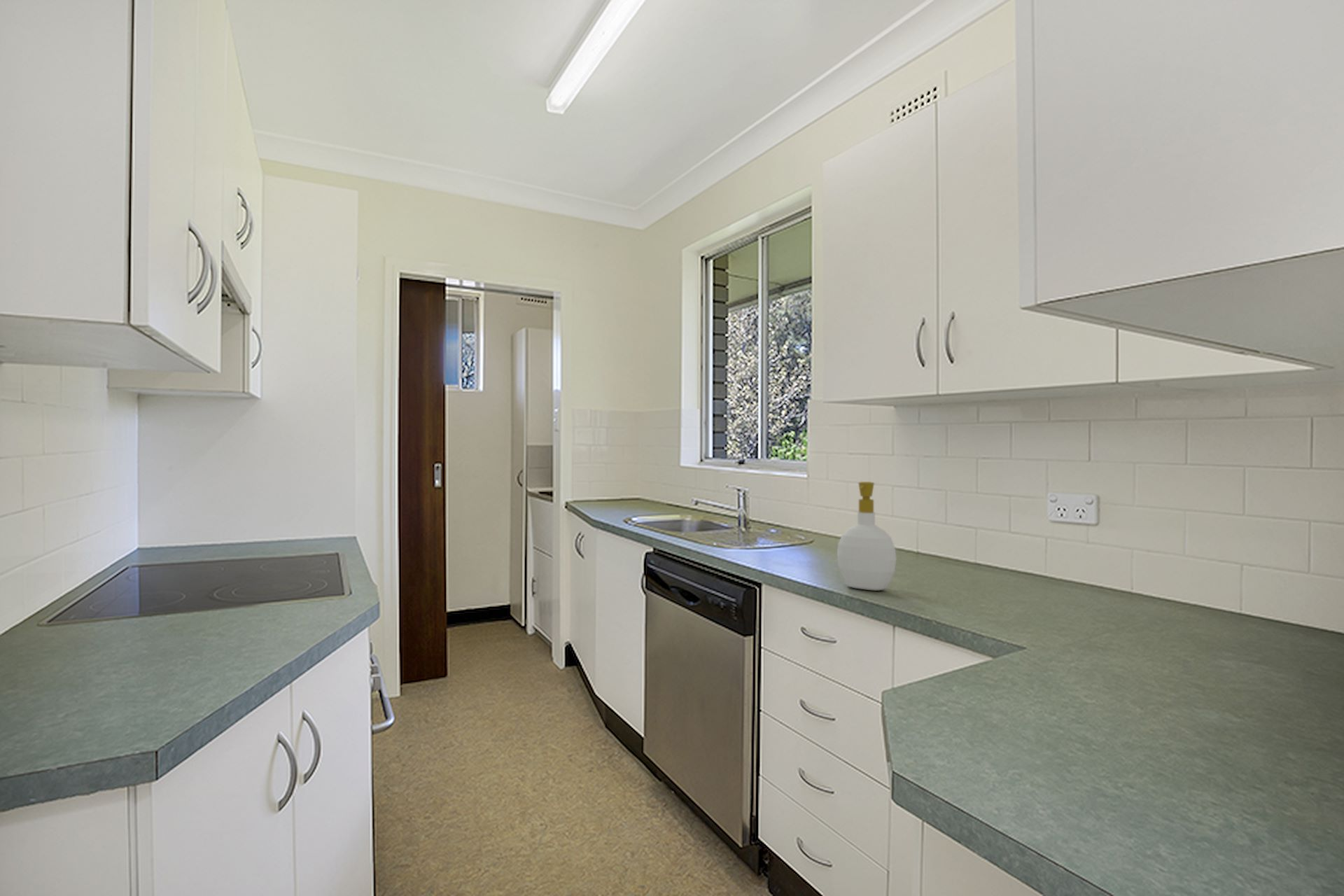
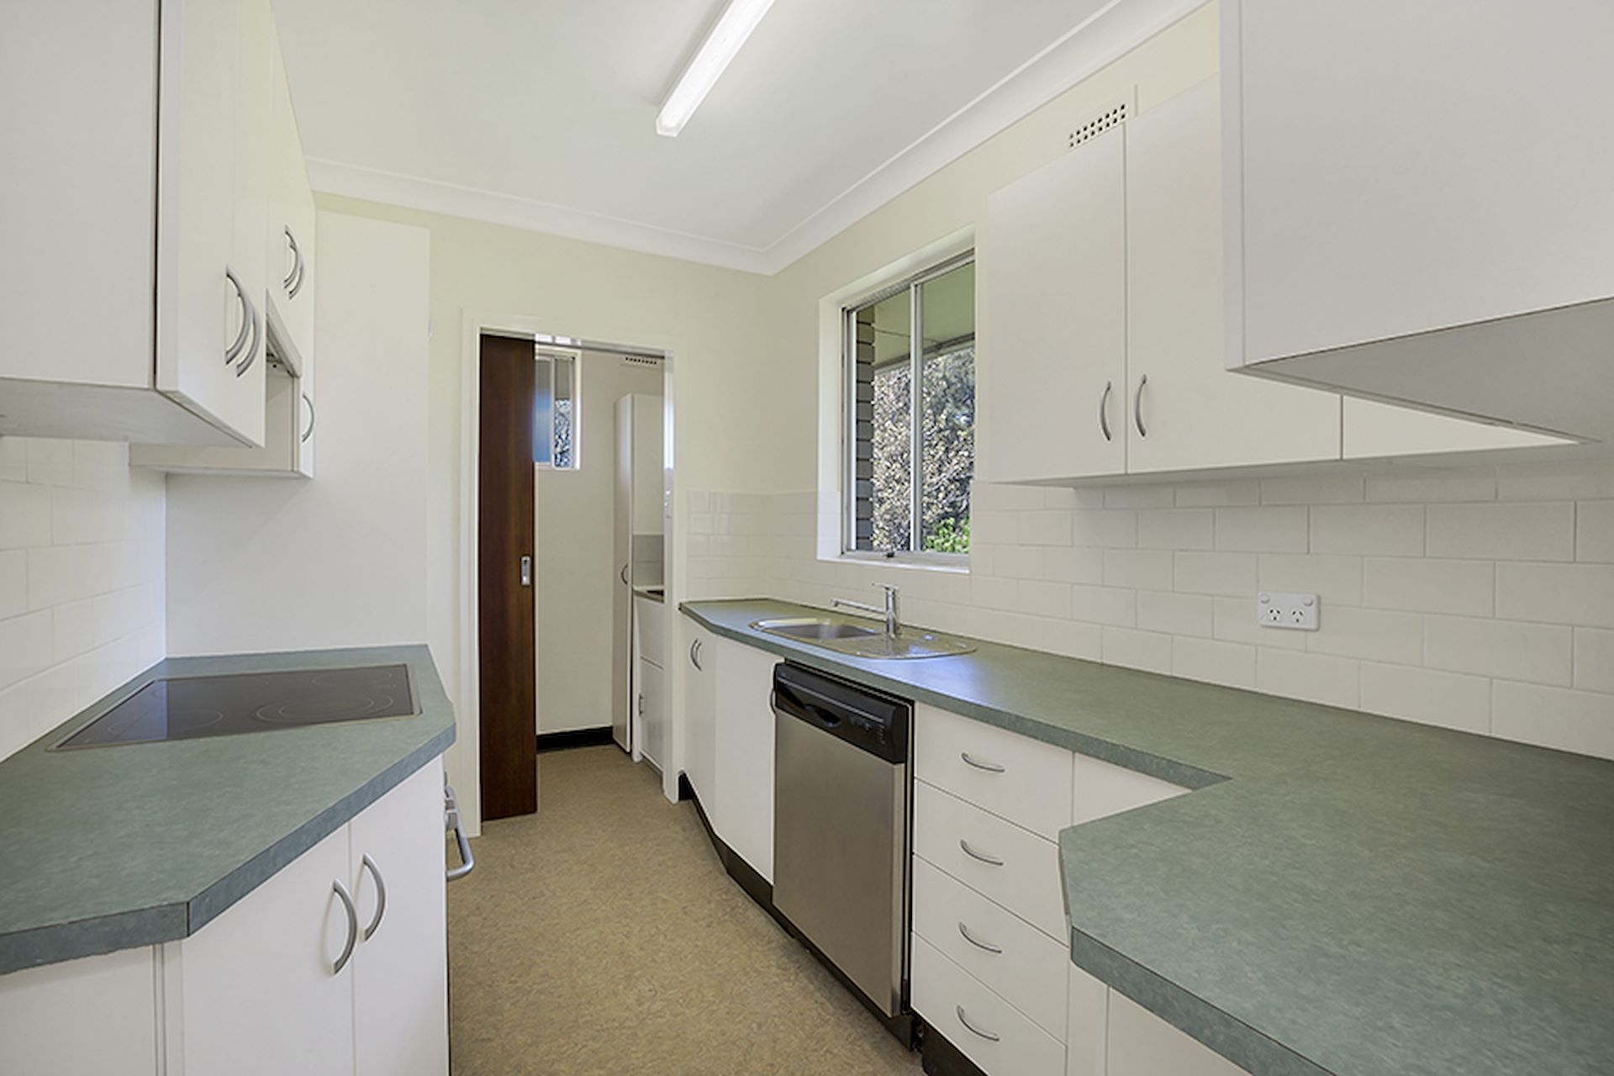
- soap bottle [837,481,897,591]
